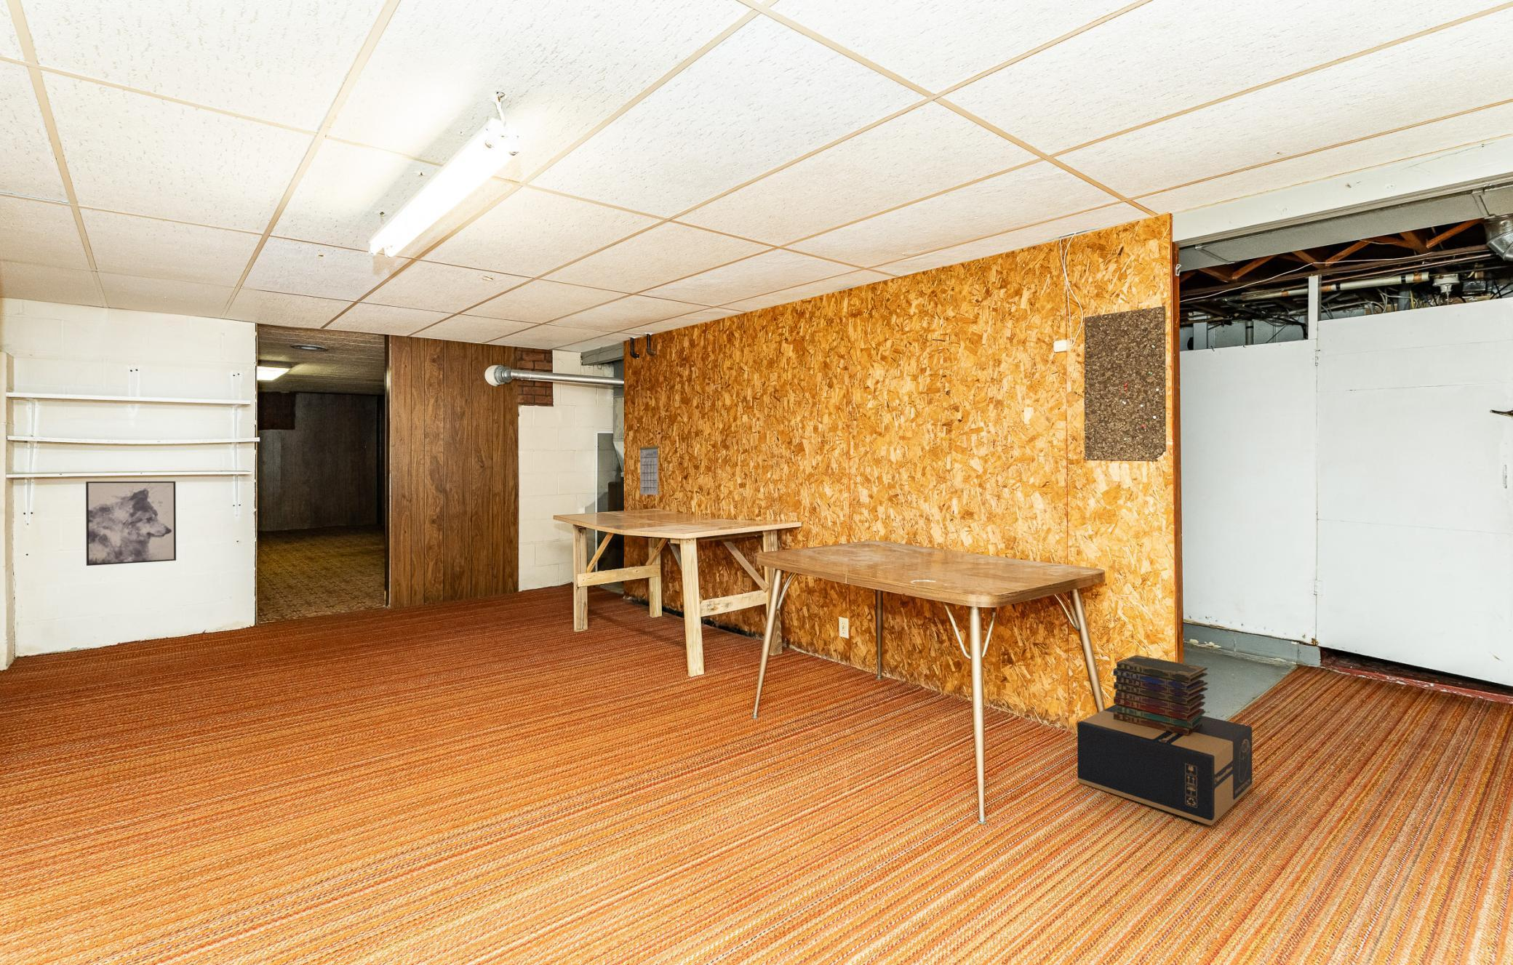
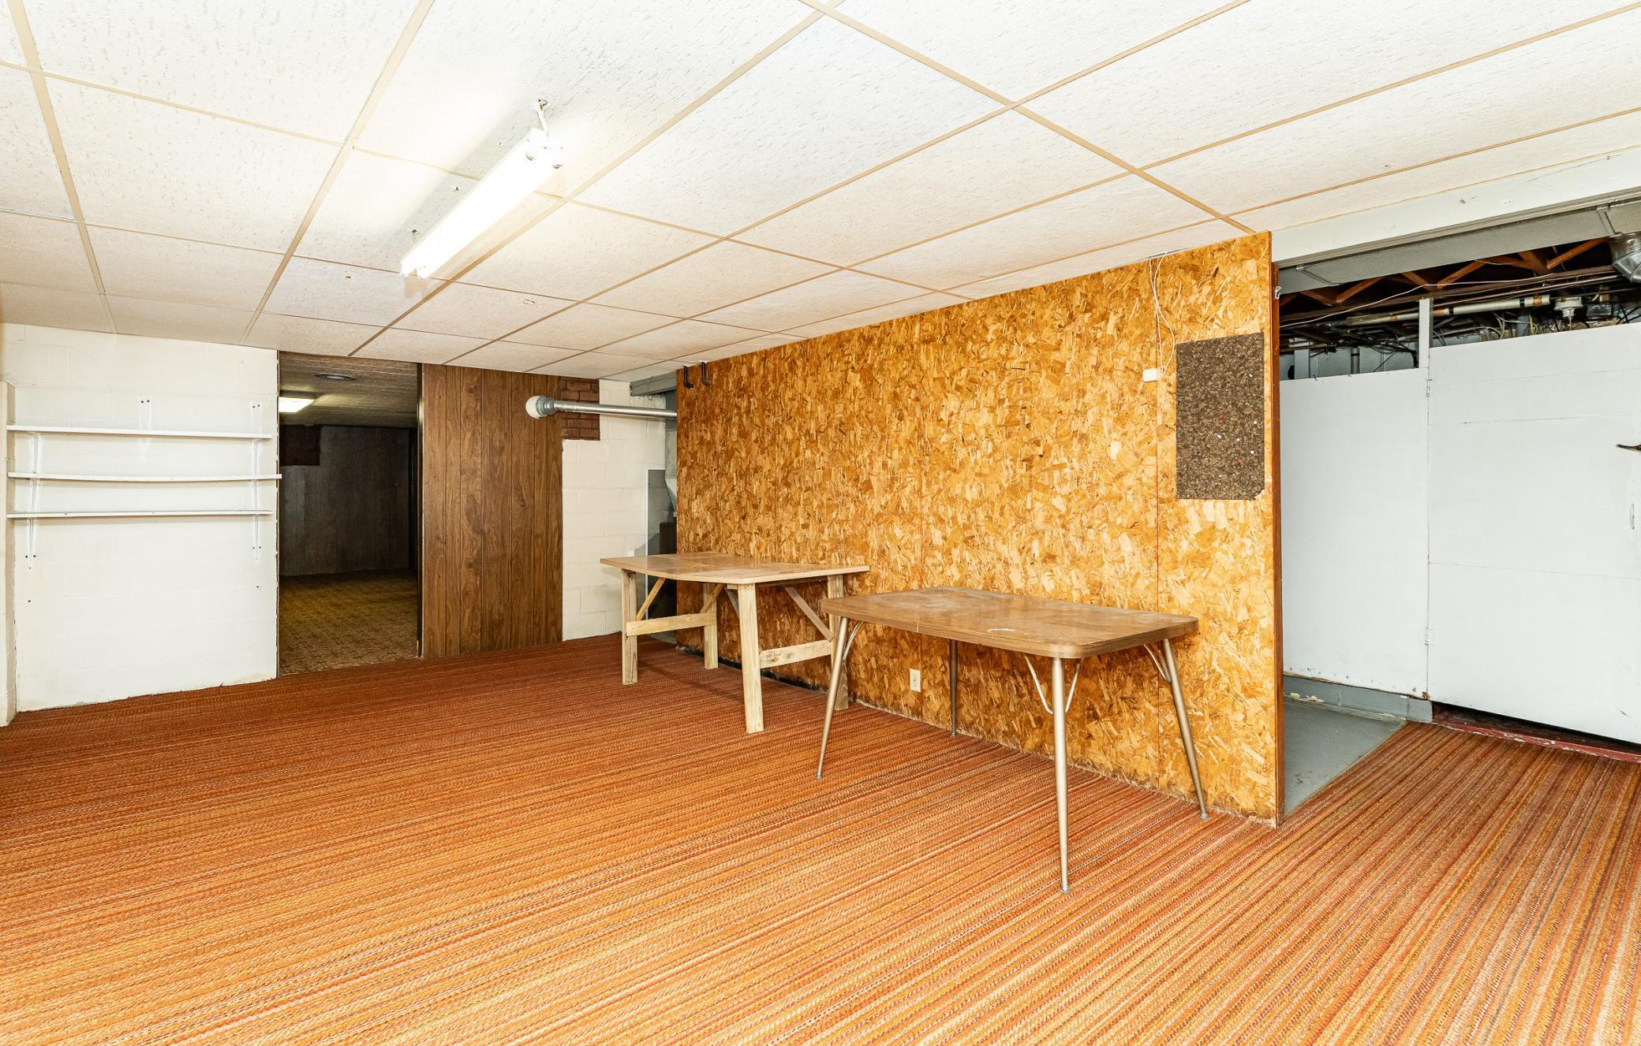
- book stack [1113,654,1209,736]
- wall art [85,481,176,567]
- calendar [639,435,659,495]
- cardboard box [1076,704,1253,826]
